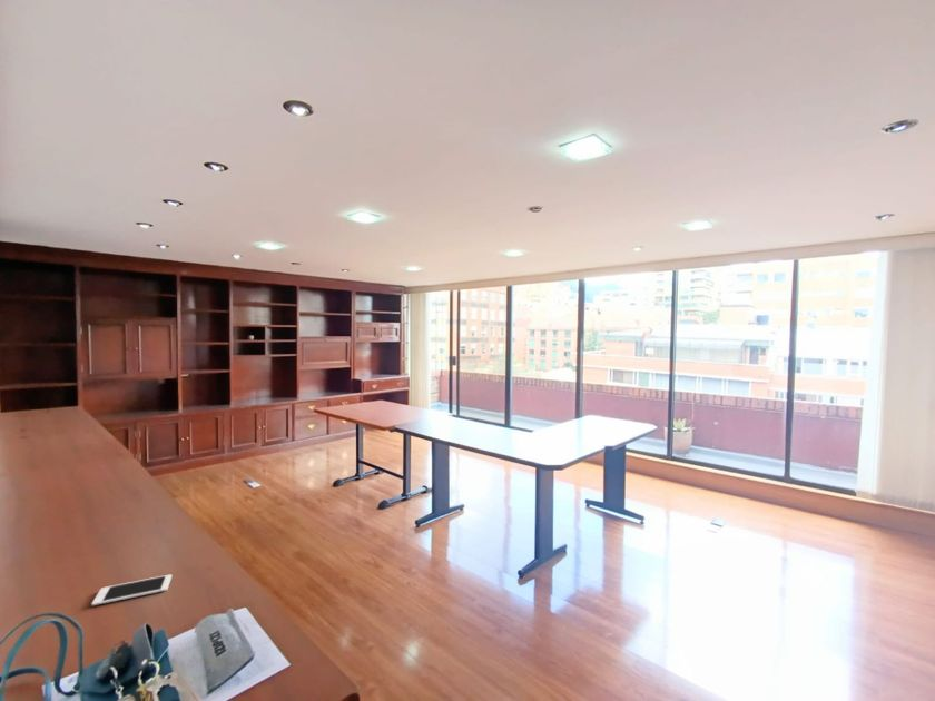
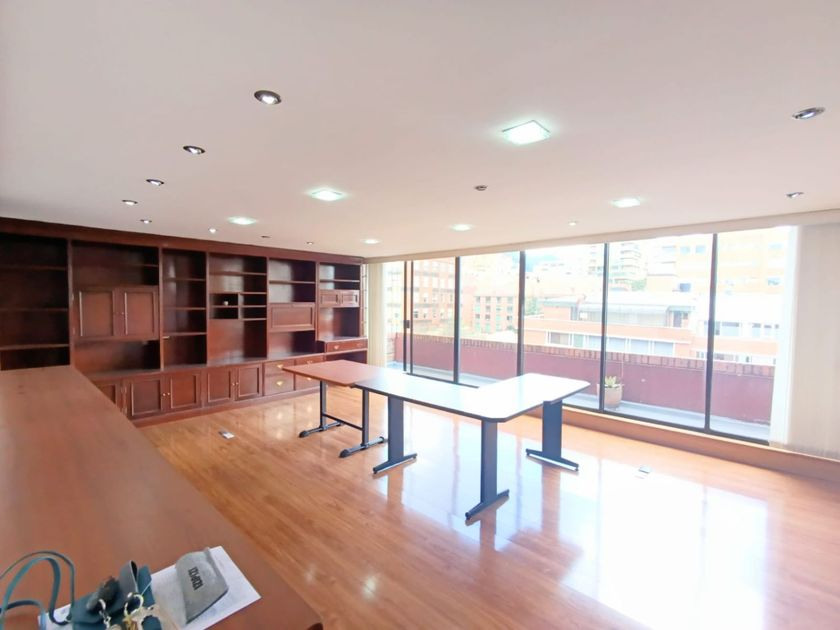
- cell phone [90,573,173,606]
